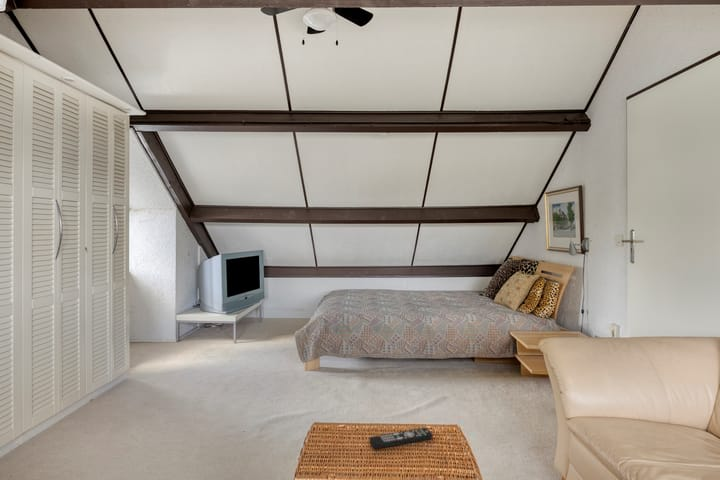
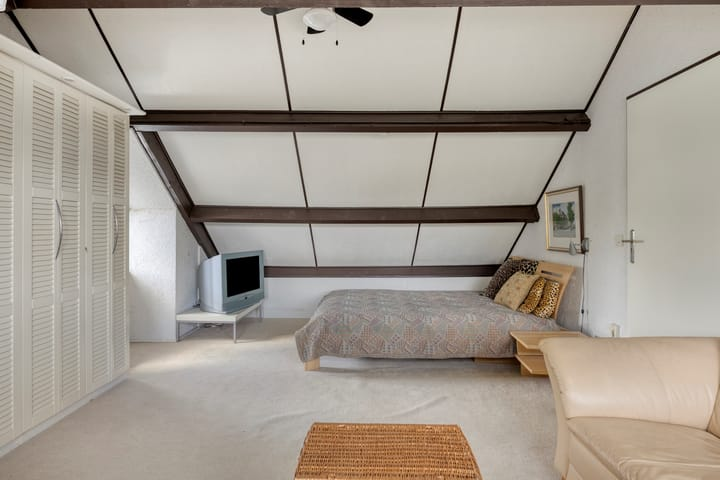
- remote control [369,427,434,450]
